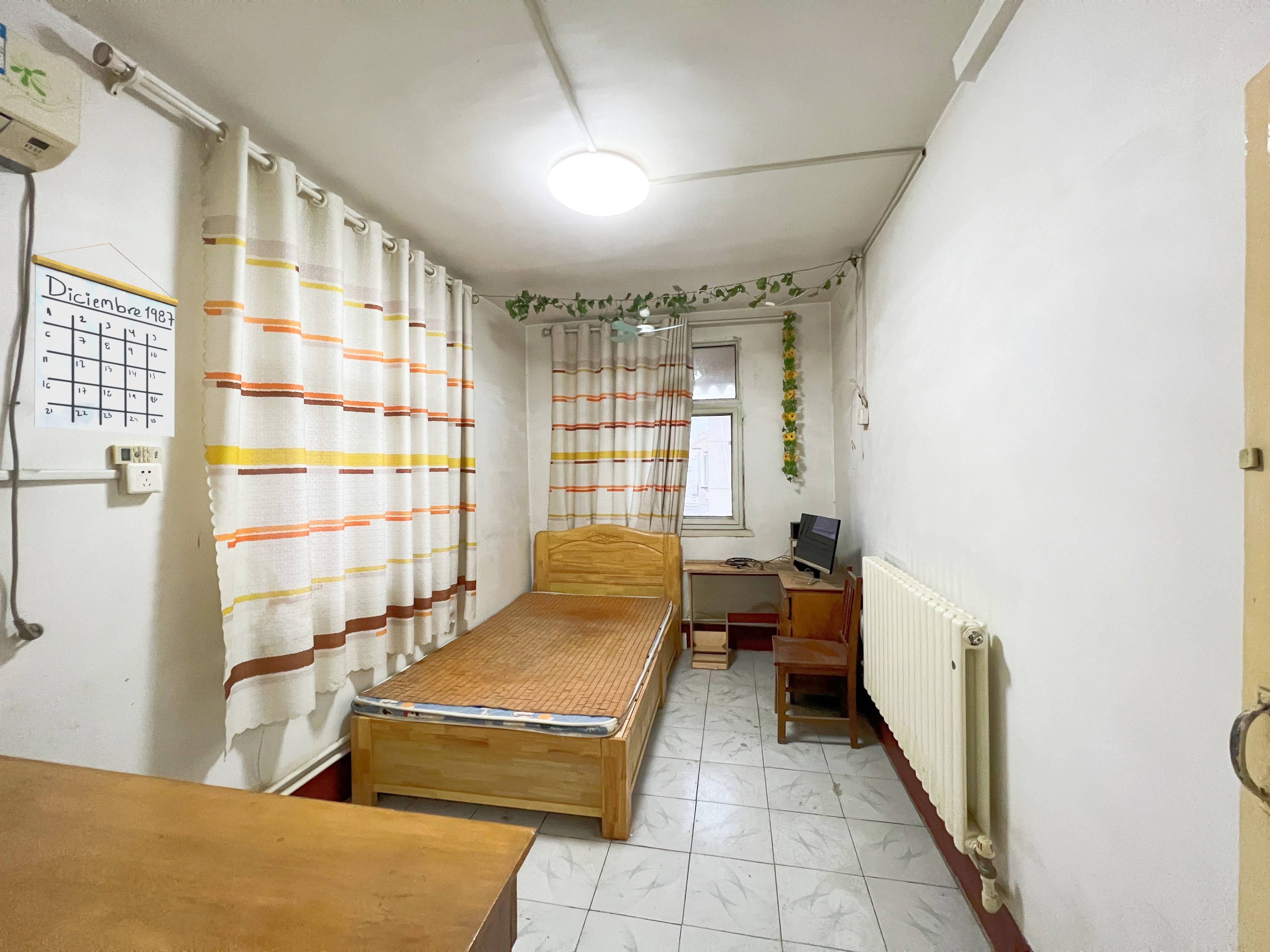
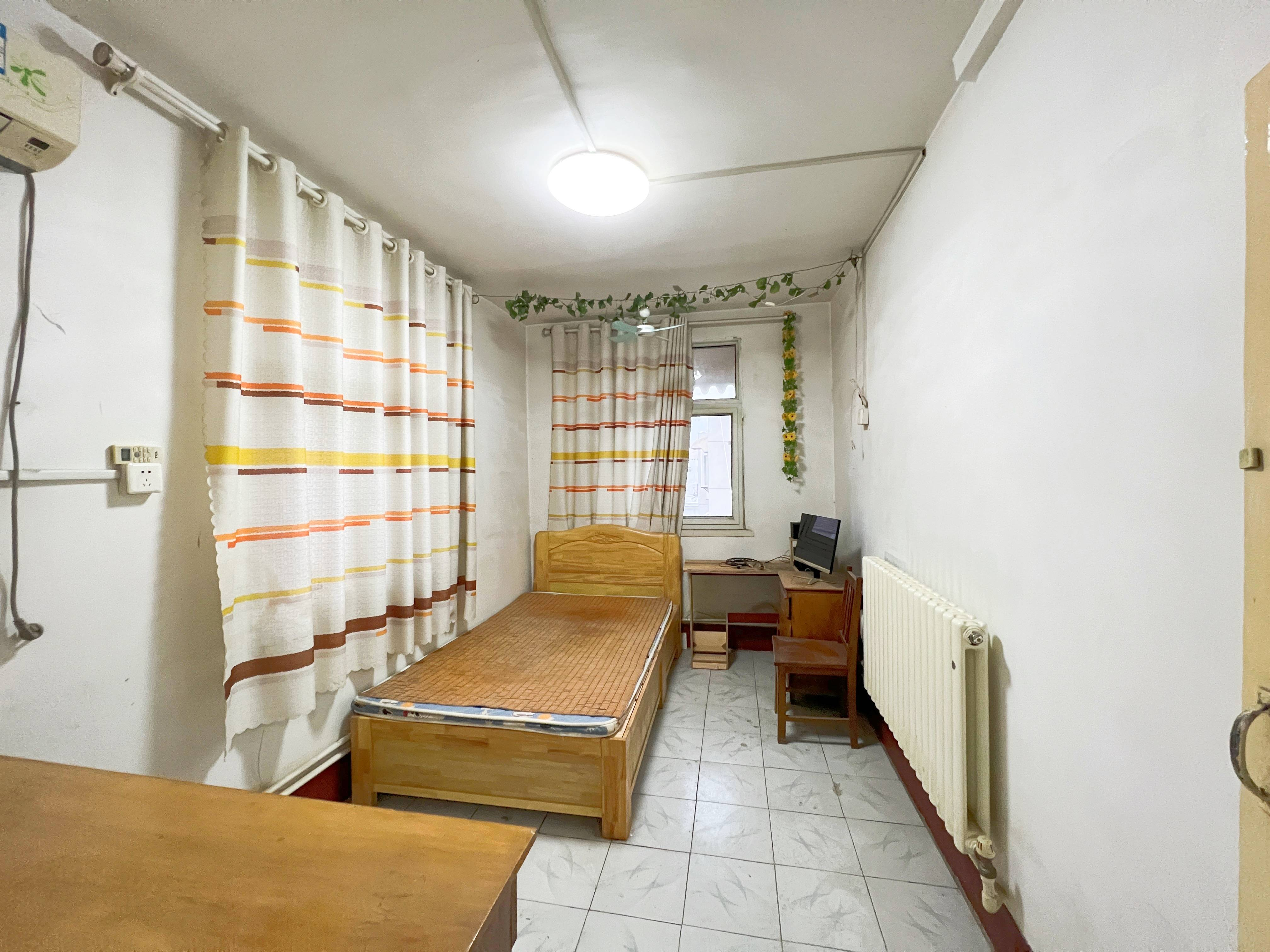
- calendar [31,243,179,437]
